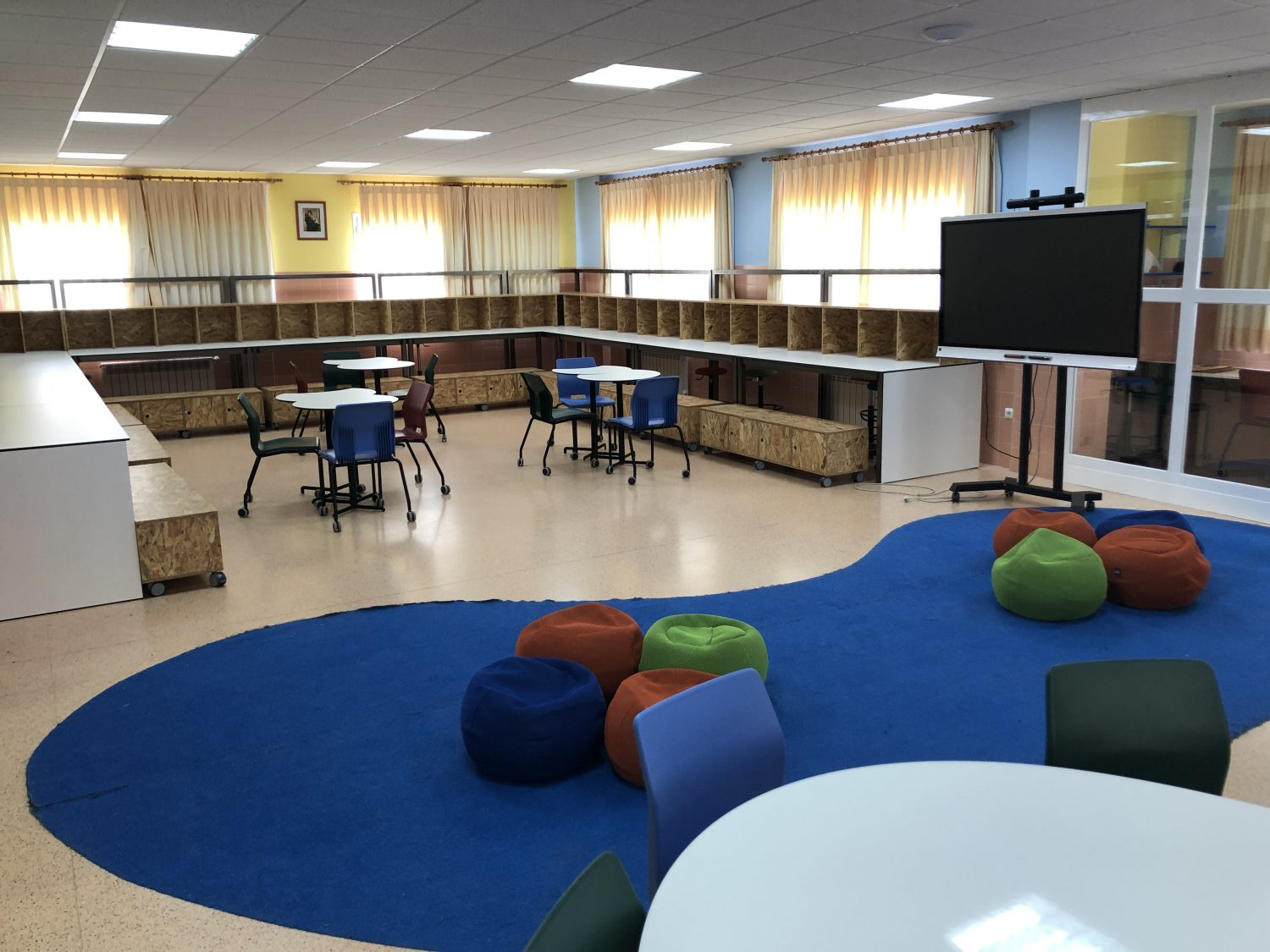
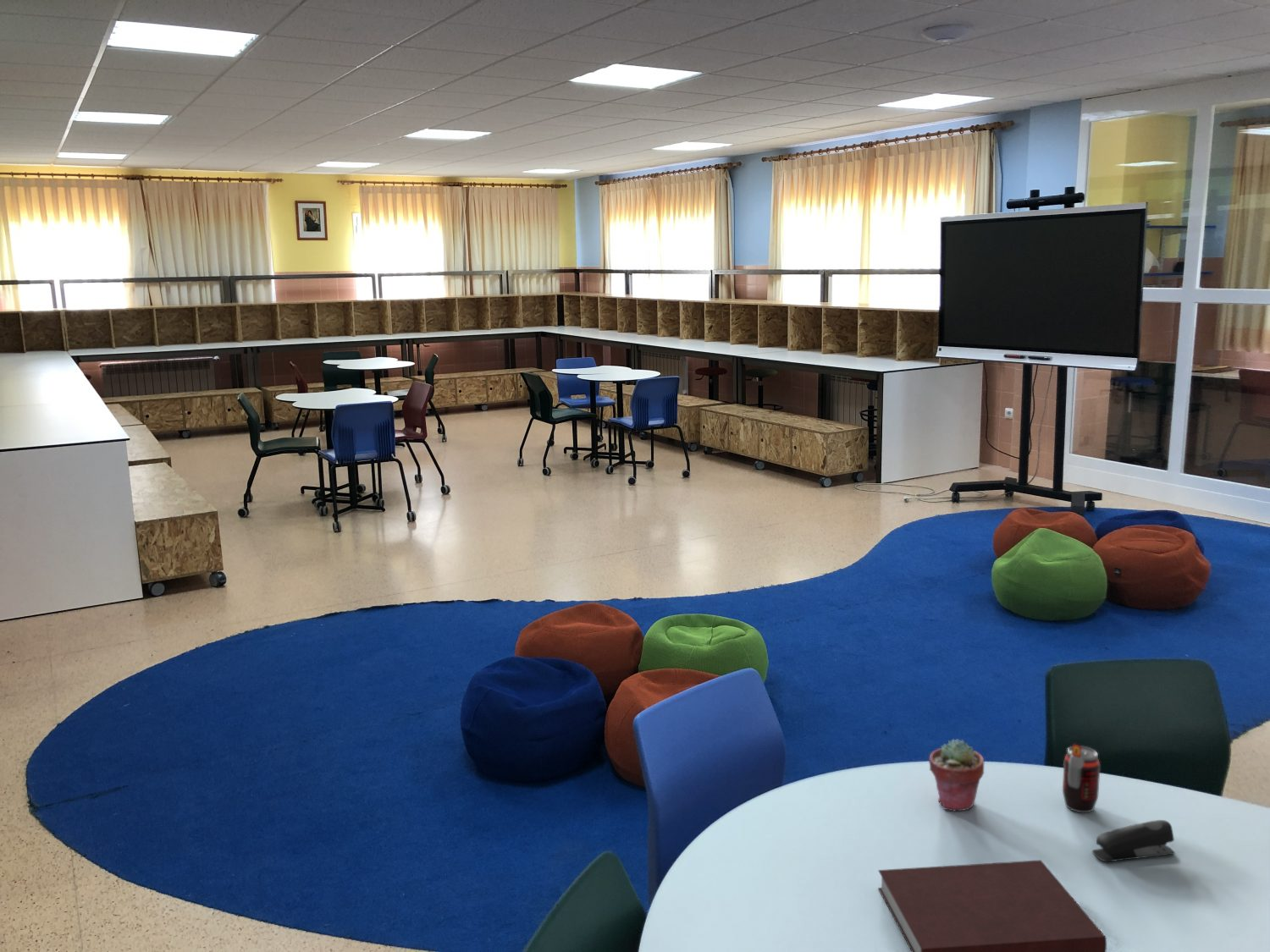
+ potted succulent [928,738,985,812]
+ stapler [1091,819,1176,862]
+ beverage can [1062,743,1101,814]
+ notebook [877,859,1107,952]
